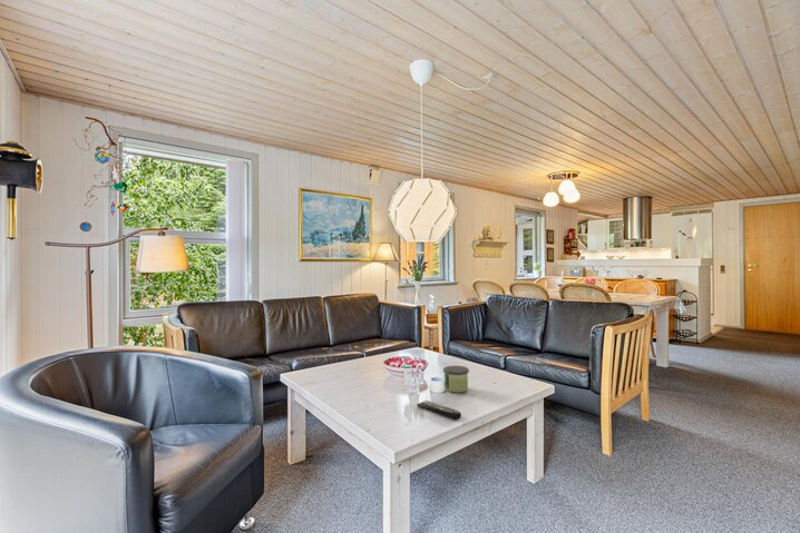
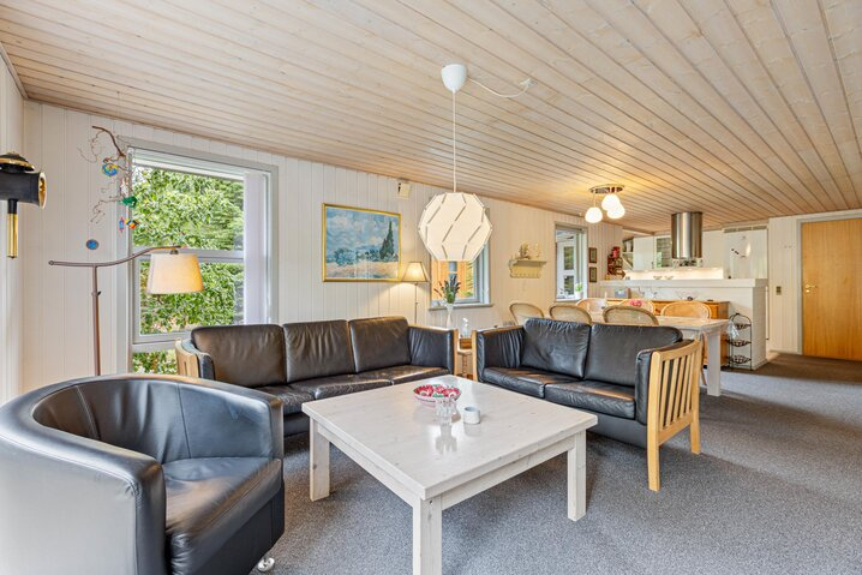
- remote control [417,399,462,421]
- candle [442,365,470,394]
